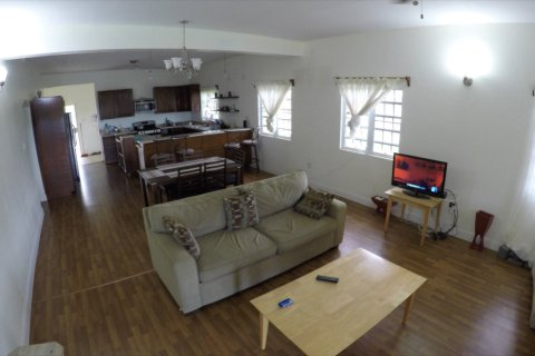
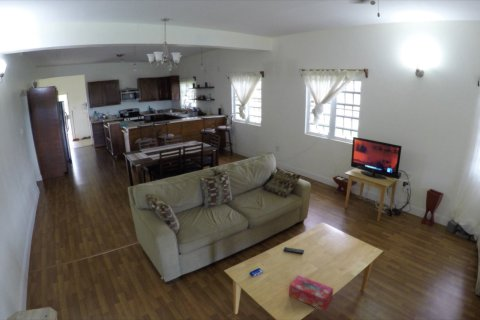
+ tissue box [288,274,334,312]
